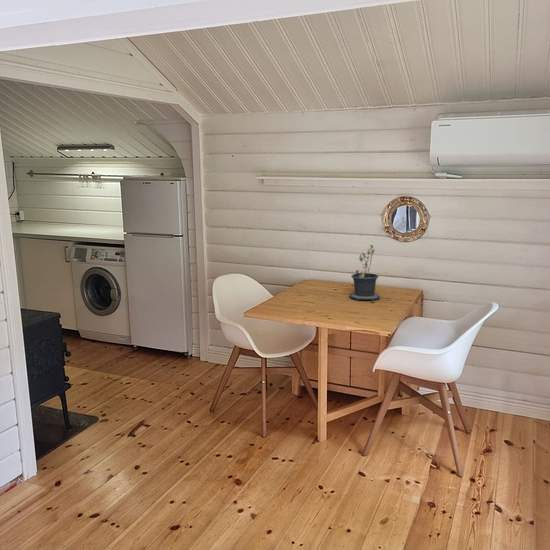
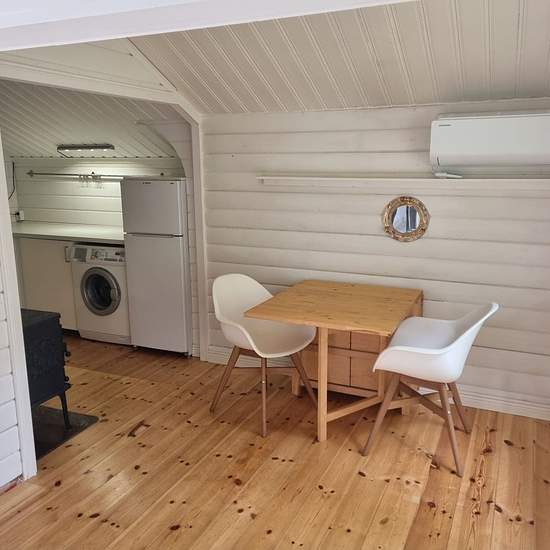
- potted plant [347,244,381,303]
